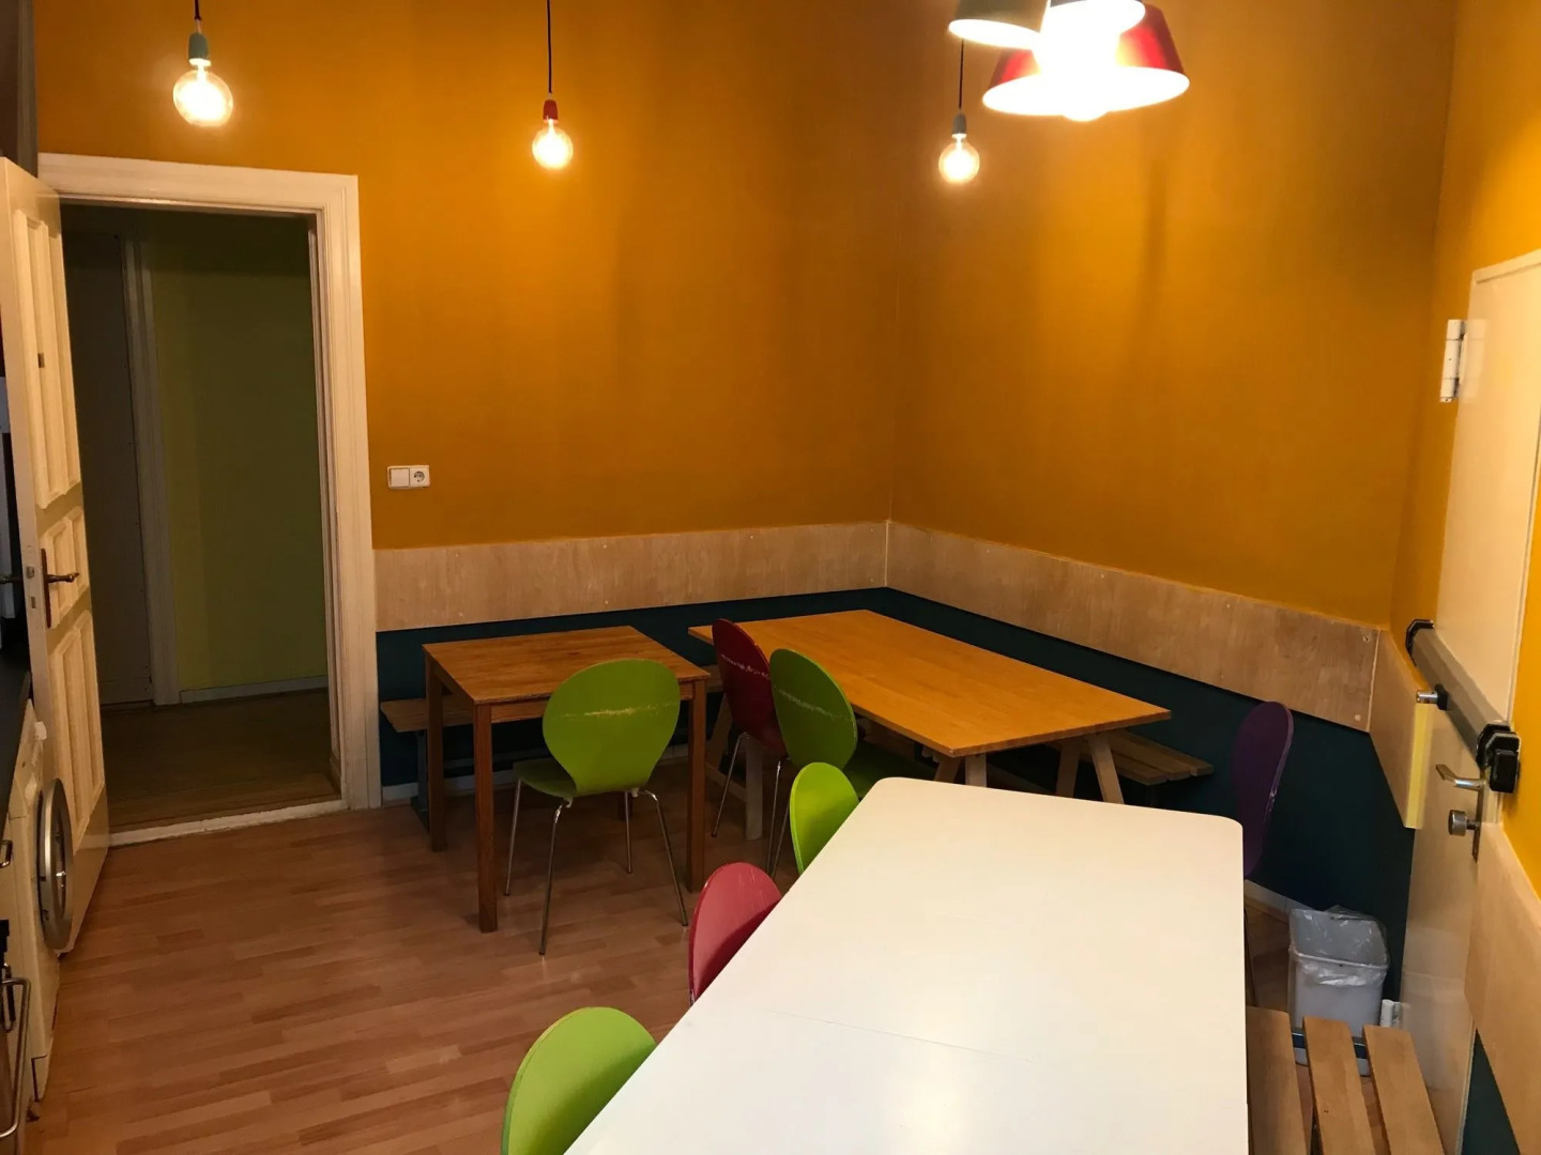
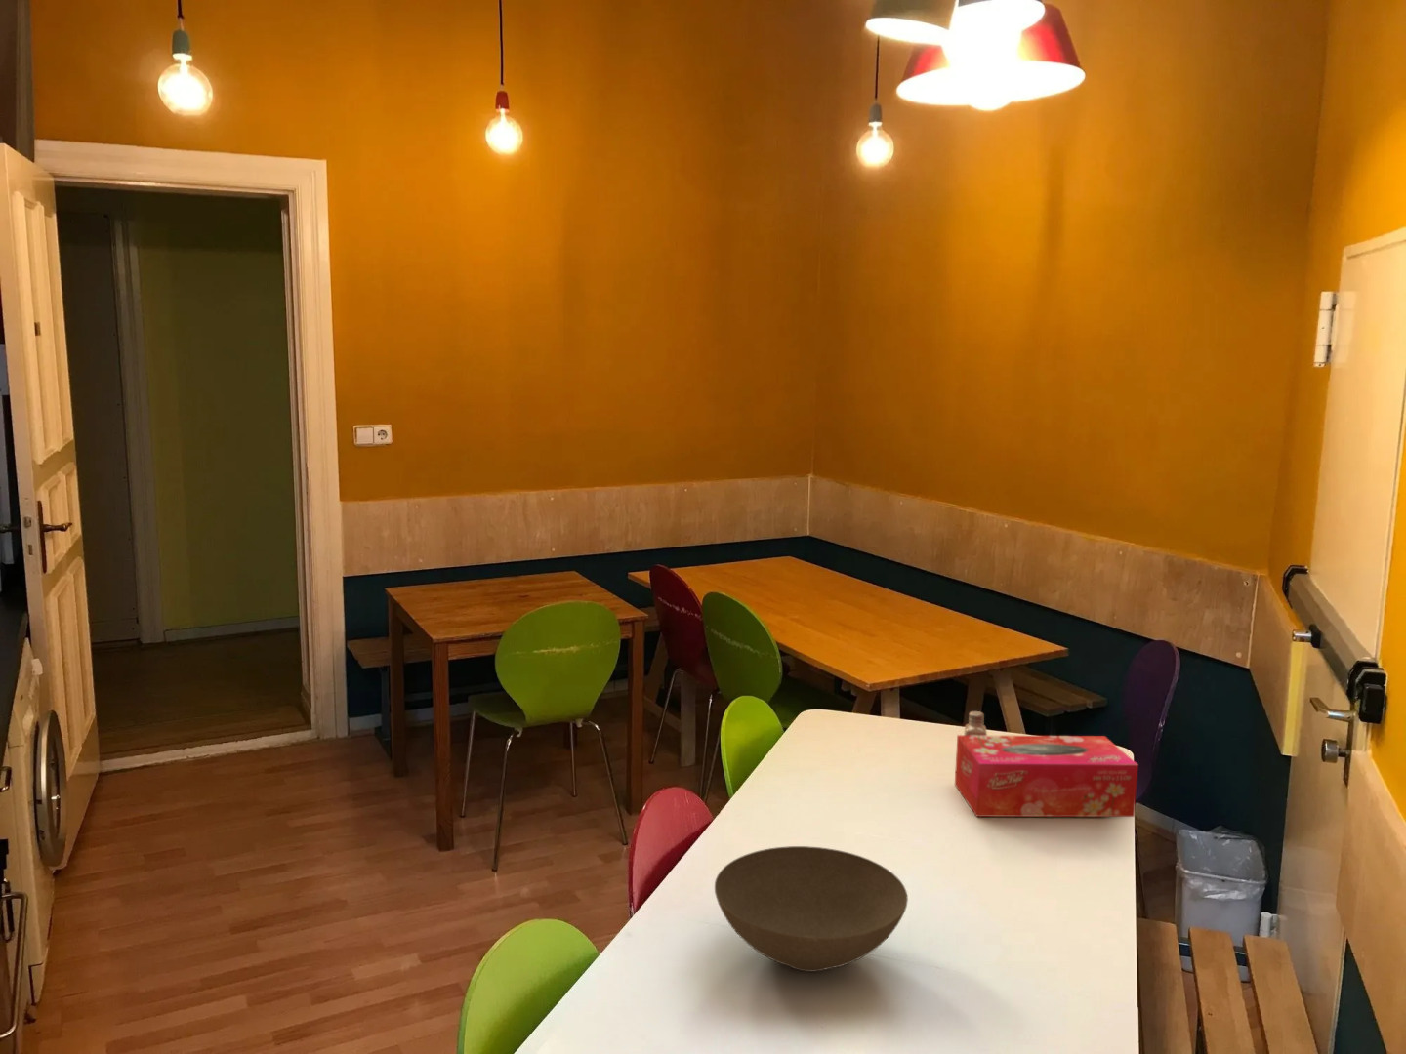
+ saltshaker [963,711,989,736]
+ tissue box [954,734,1139,818]
+ bowl [714,845,909,973]
